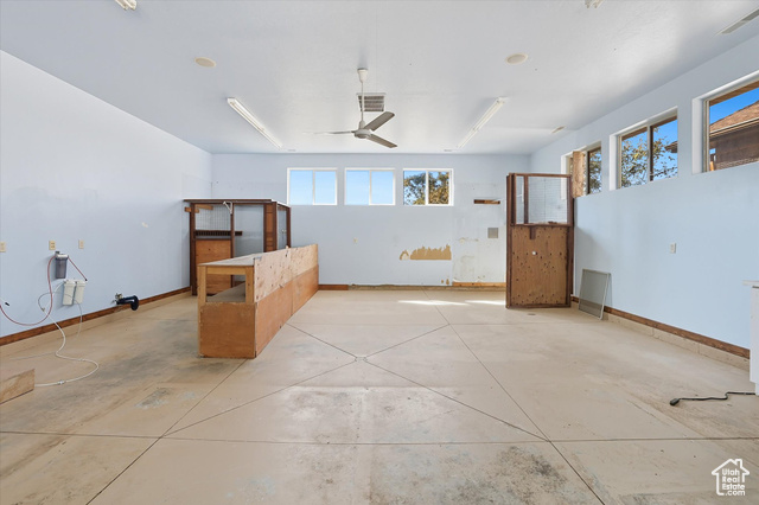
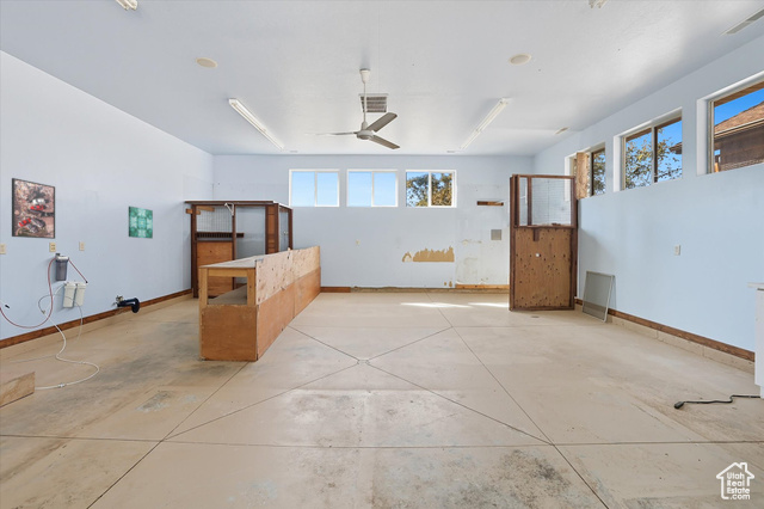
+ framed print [11,177,56,240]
+ wall art [128,206,154,240]
